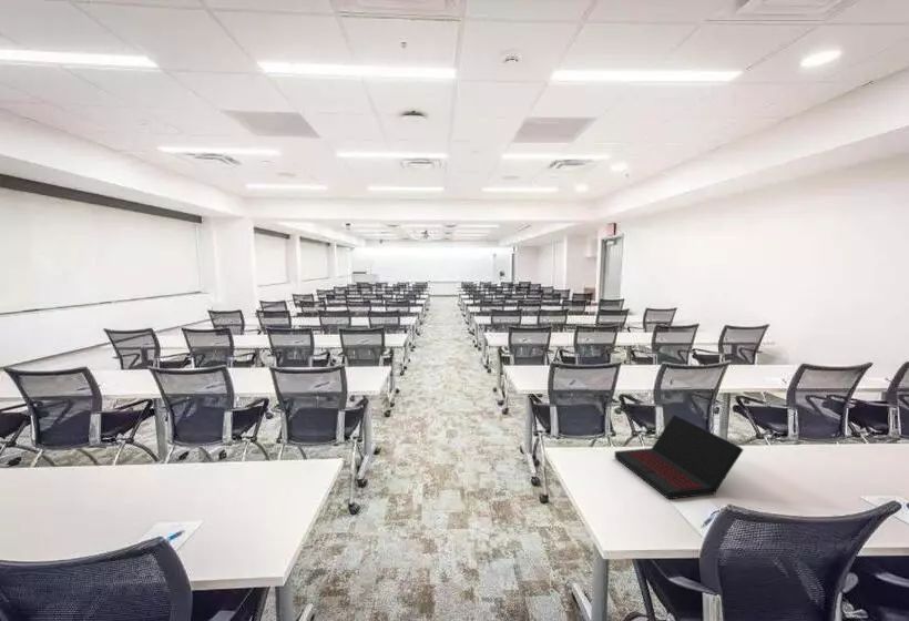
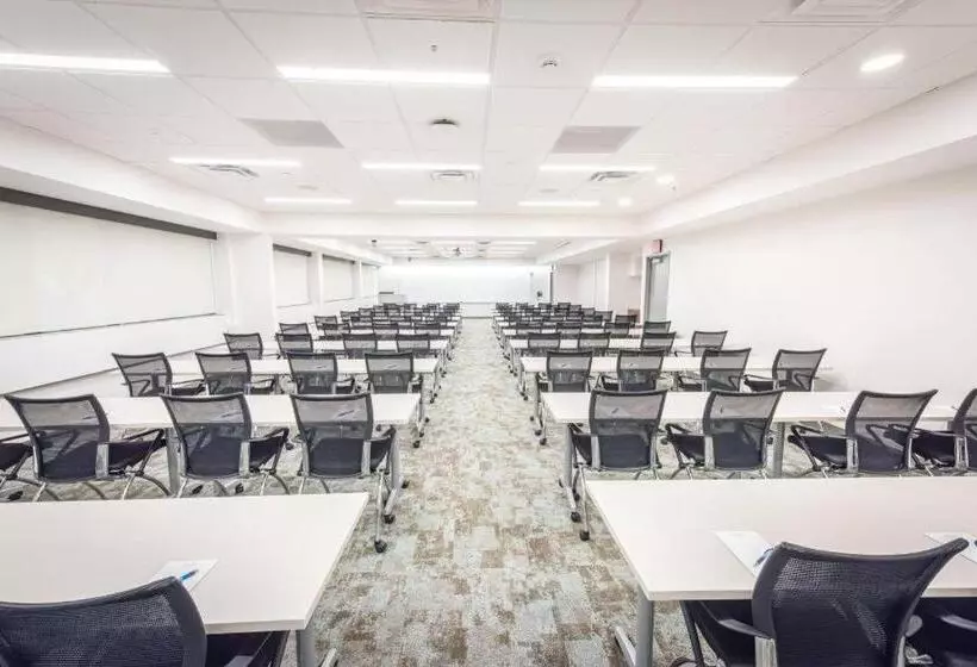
- laptop [614,414,745,500]
